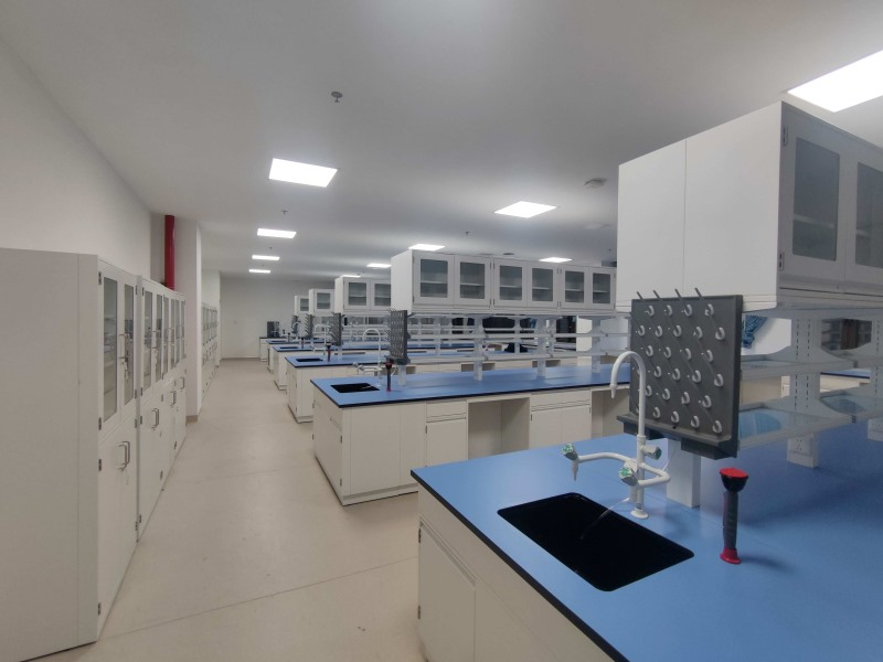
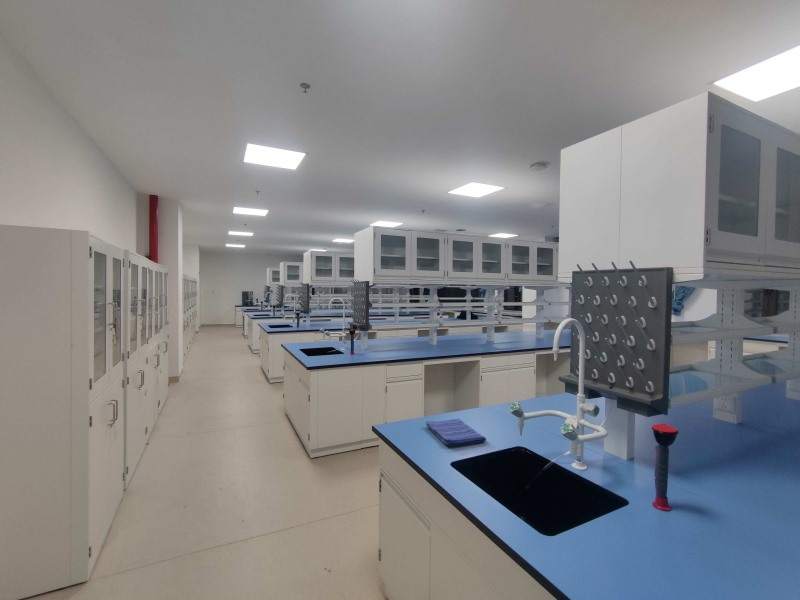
+ dish towel [425,418,487,448]
